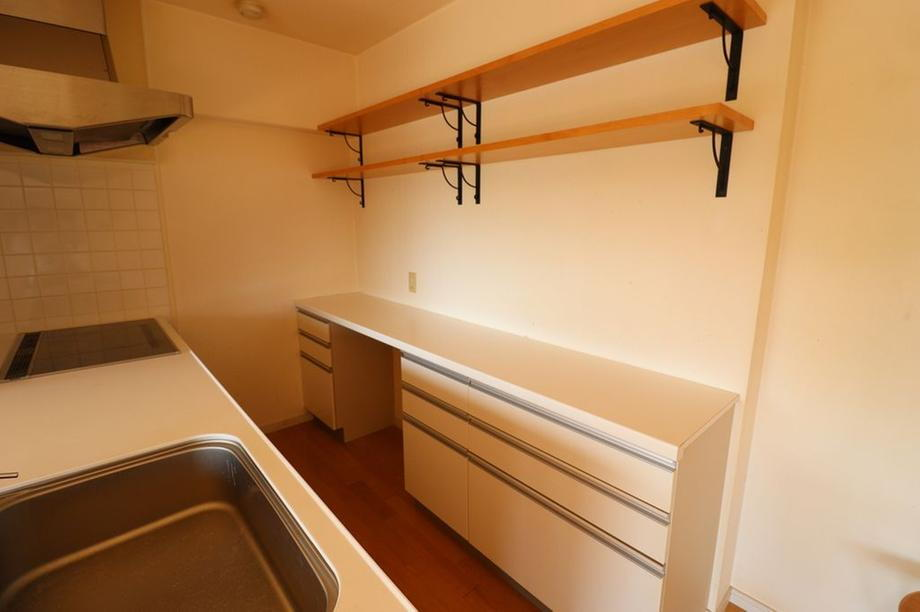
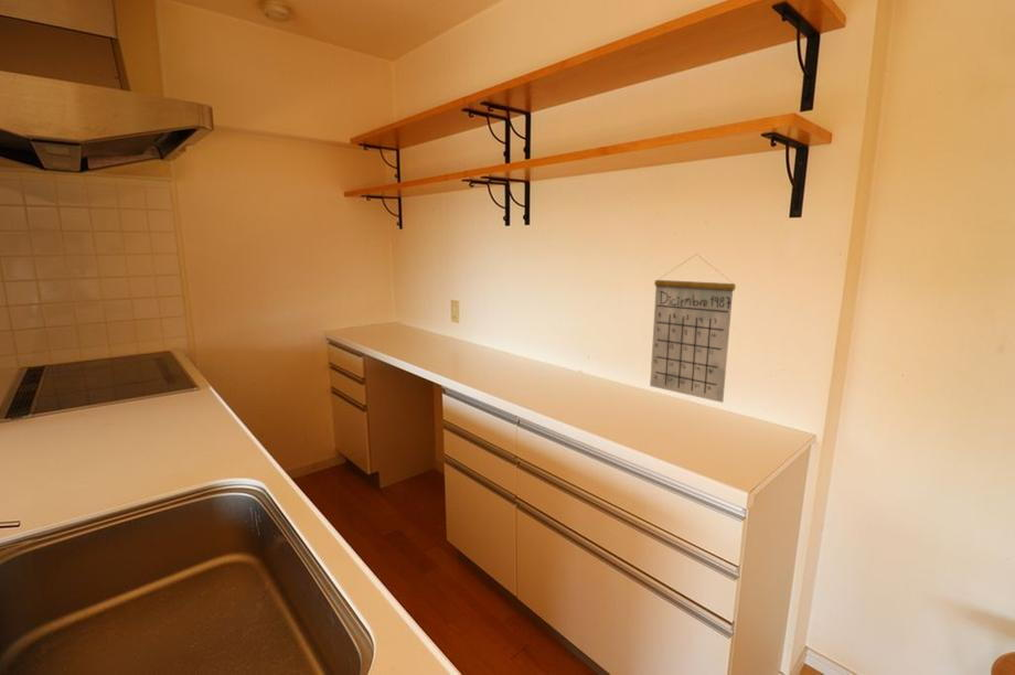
+ calendar [649,253,737,404]
